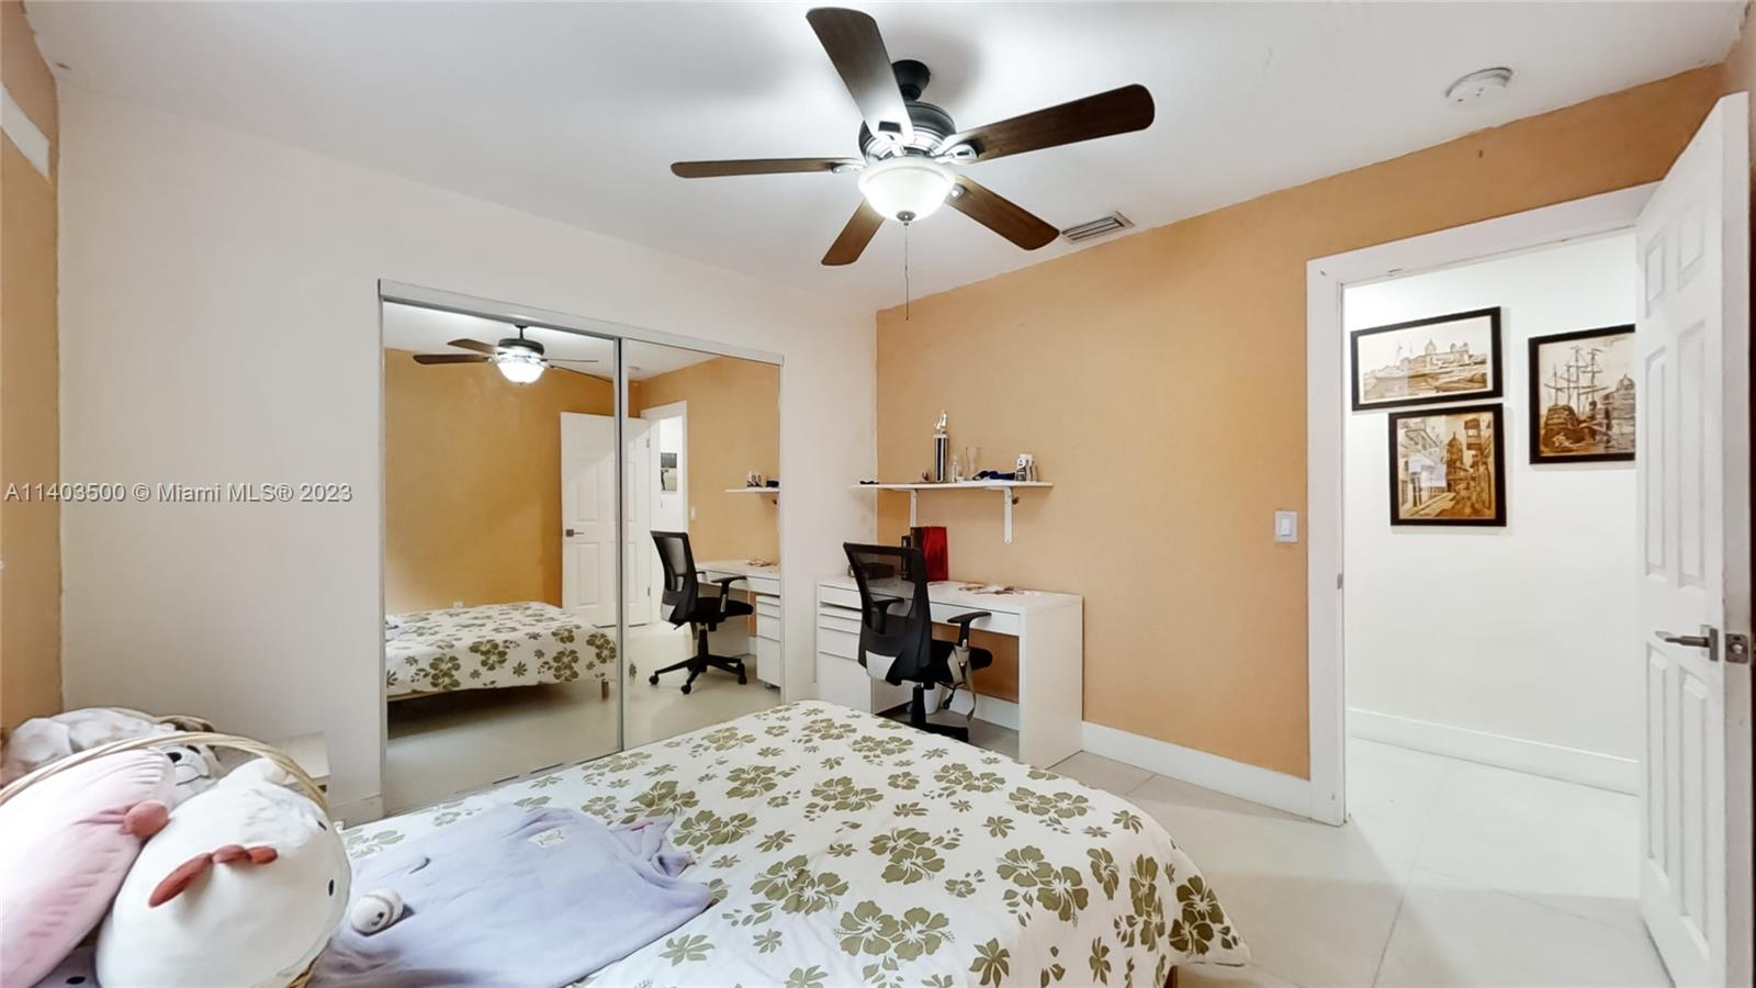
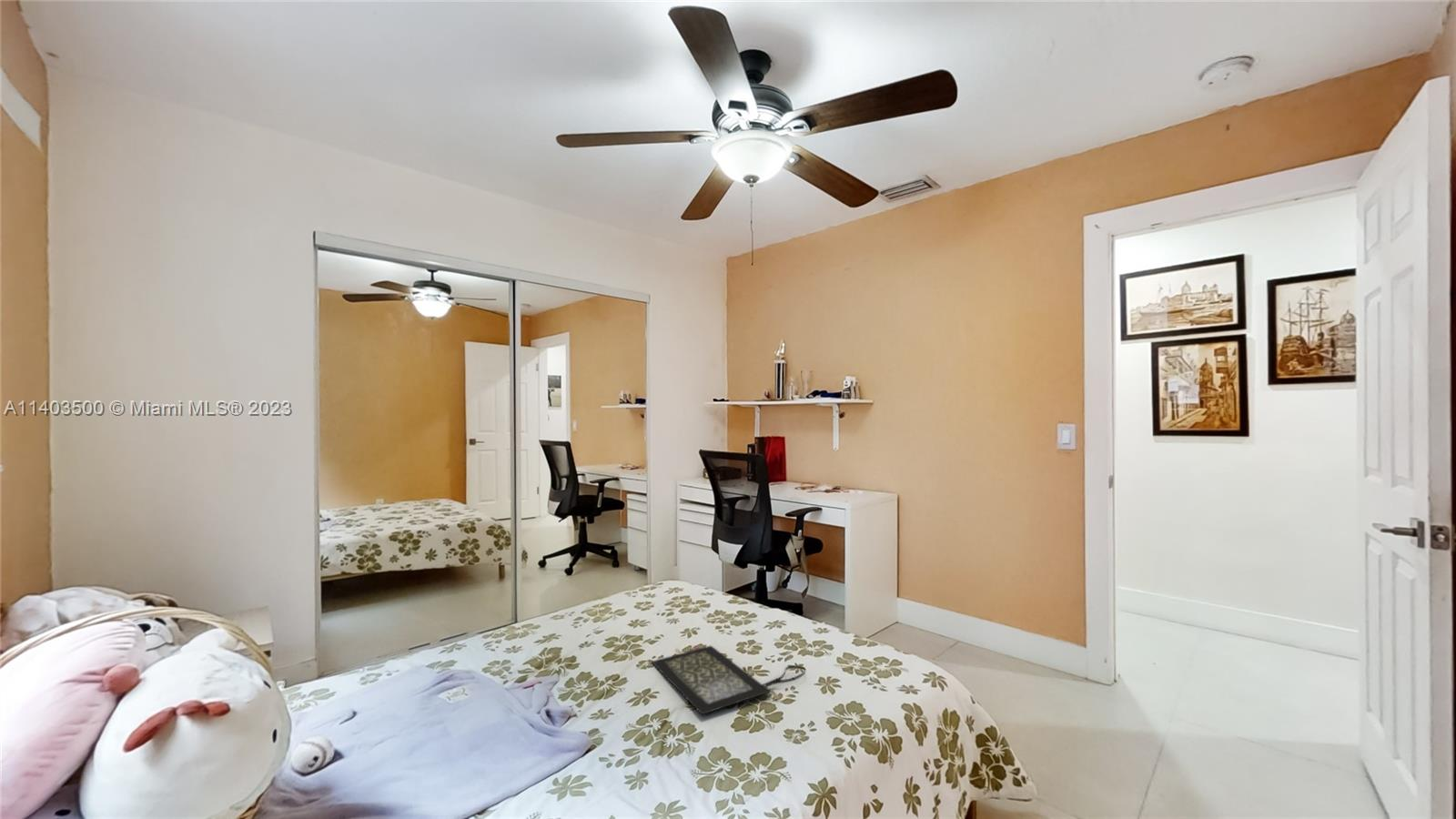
+ clutch bag [651,645,806,716]
